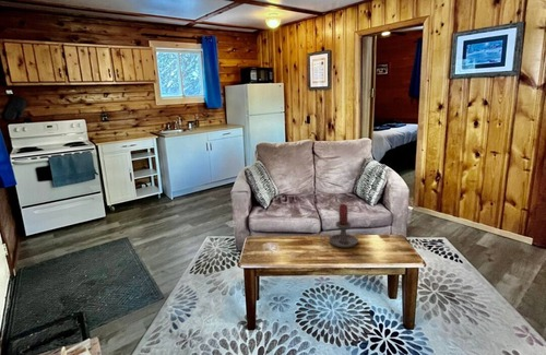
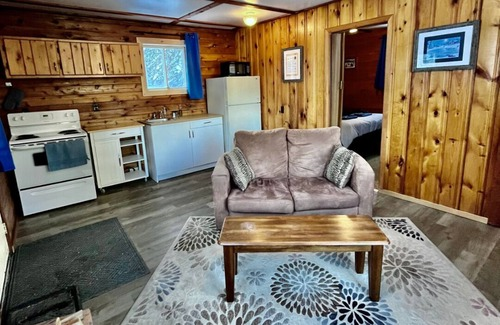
- candle holder [320,203,359,249]
